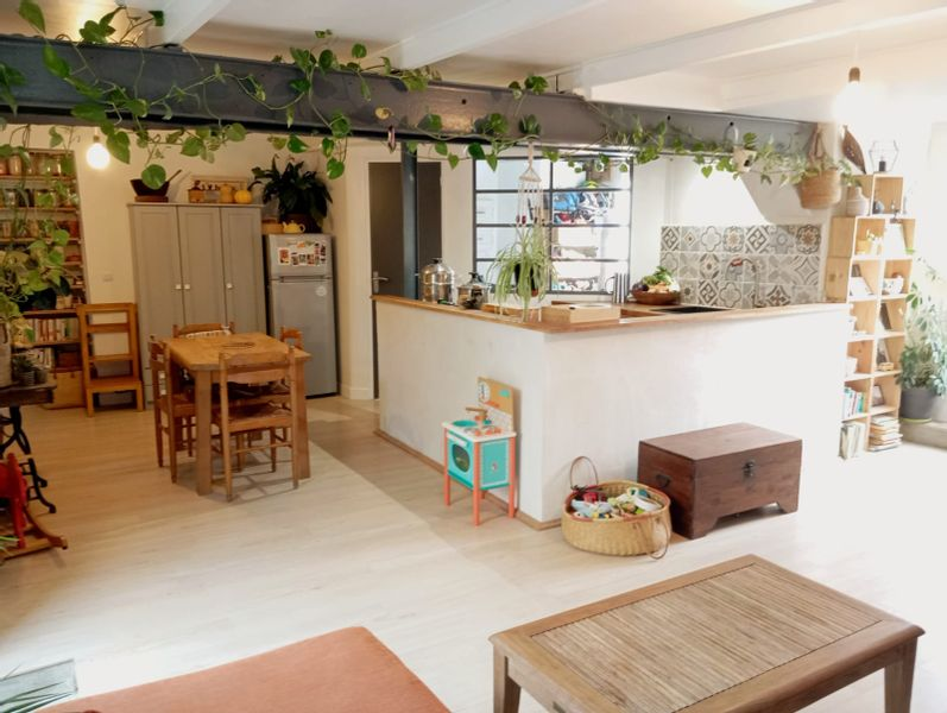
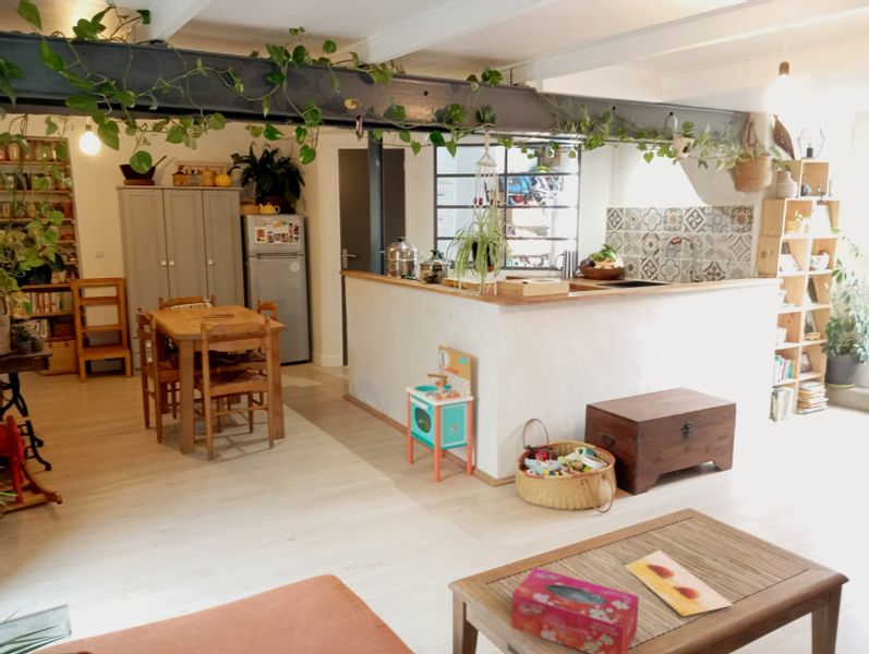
+ tissue box [510,567,640,654]
+ painting [623,549,734,617]
